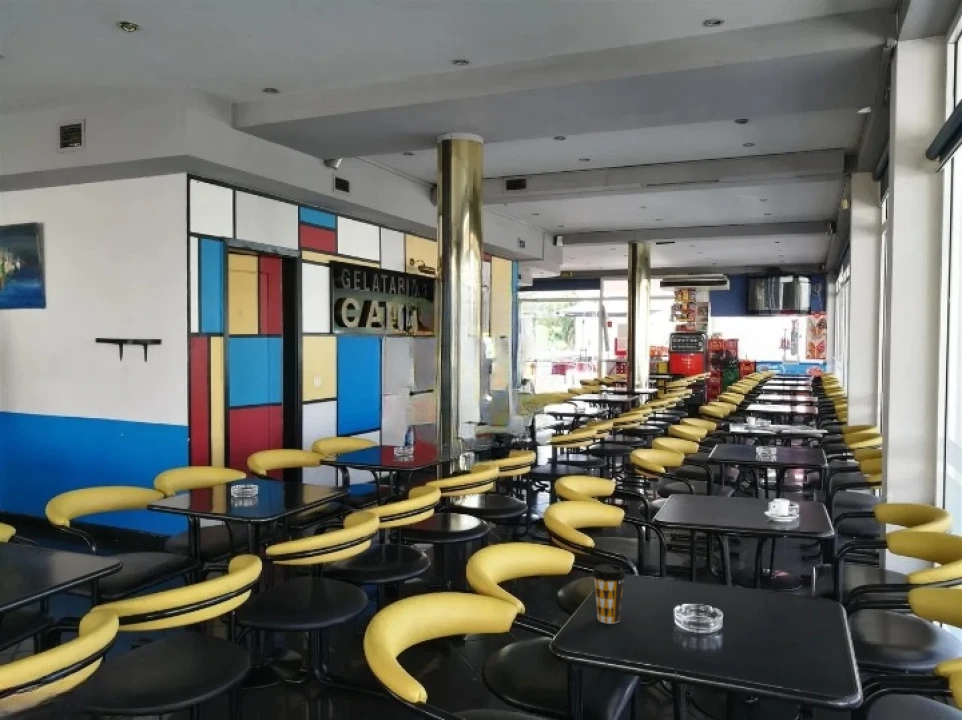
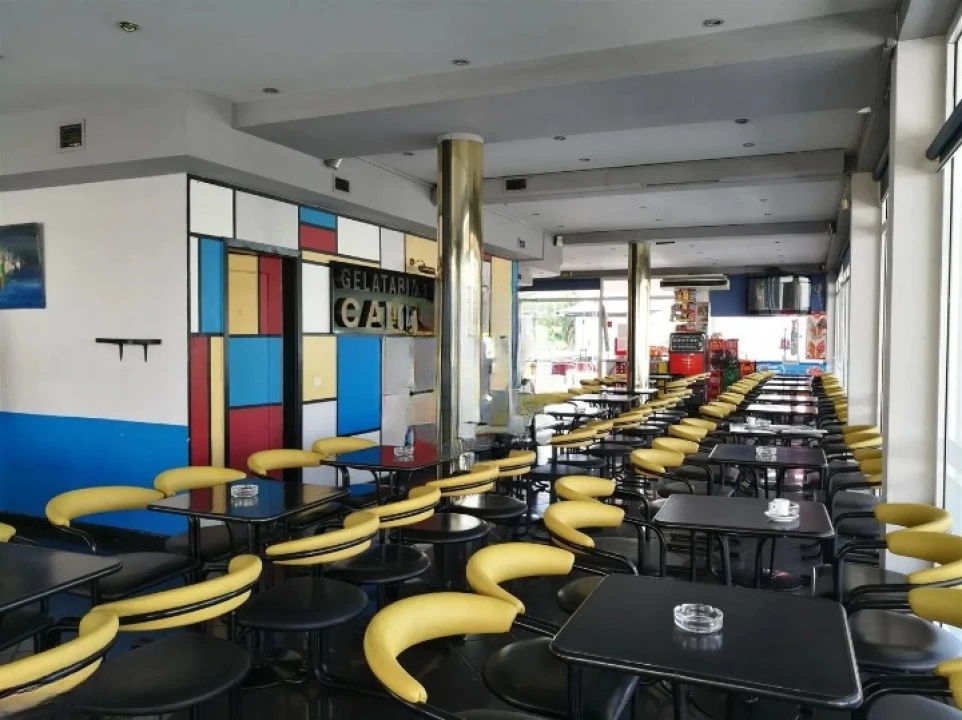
- coffee cup [591,563,627,625]
